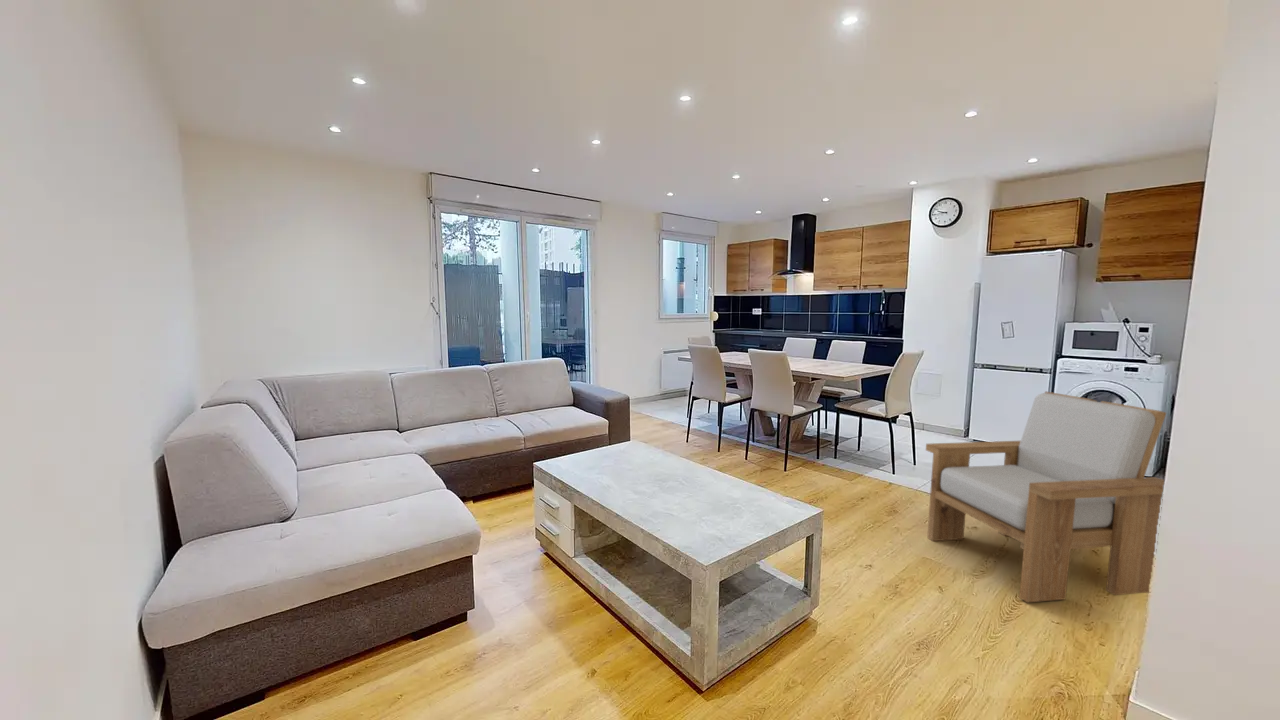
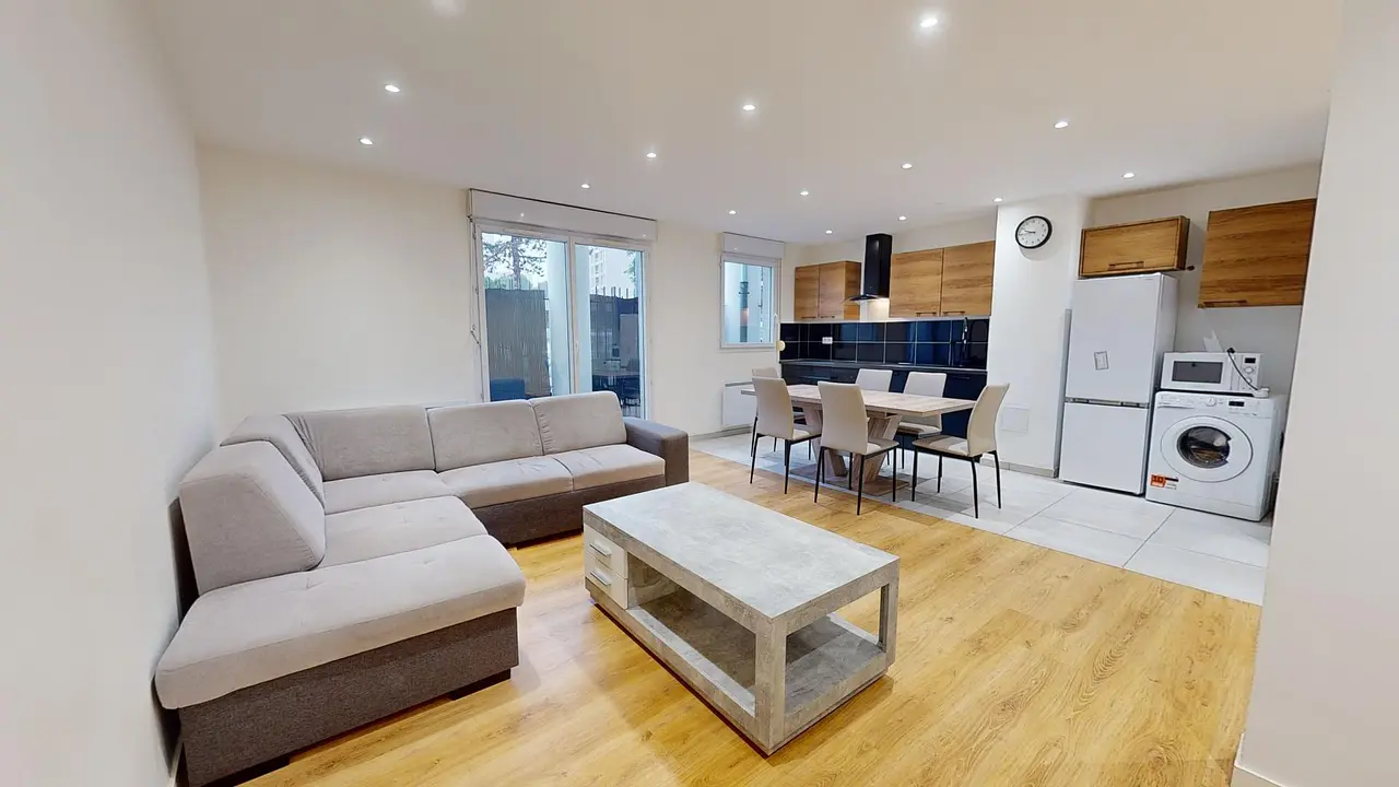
- armchair [925,390,1167,603]
